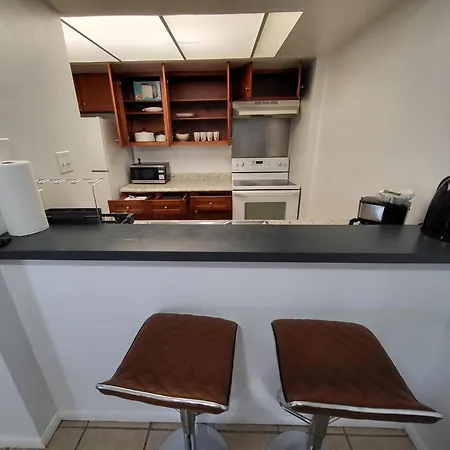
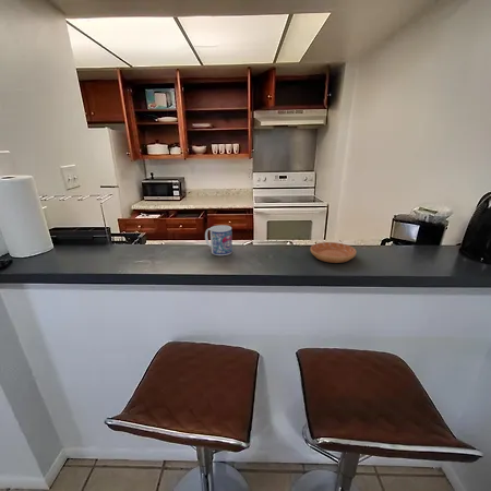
+ saucer [310,241,358,264]
+ mug [204,224,233,256]
